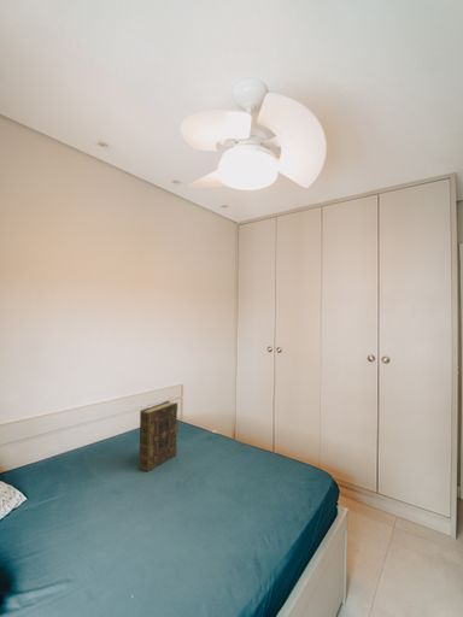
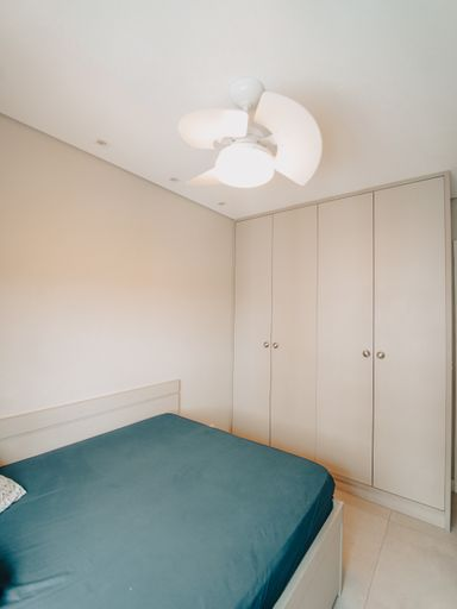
- book [137,400,178,472]
